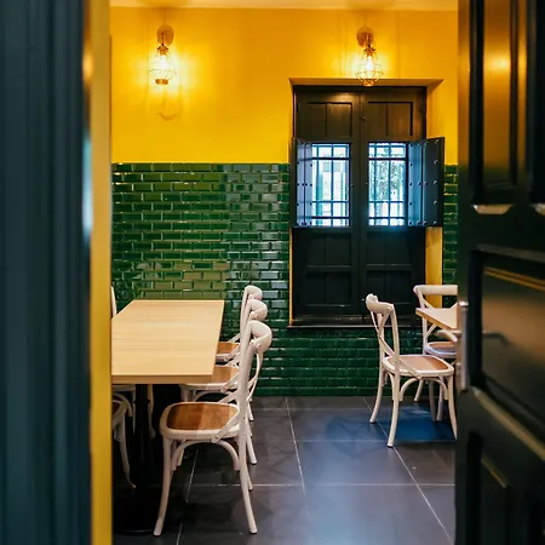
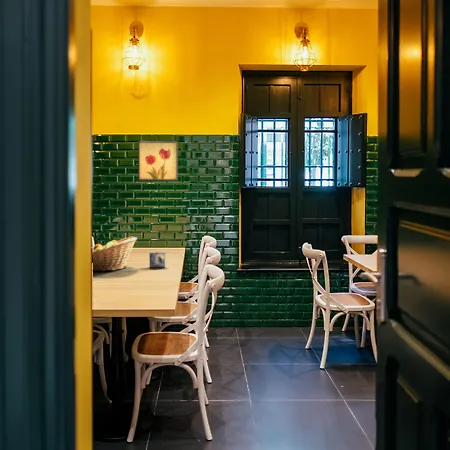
+ small box [149,251,167,269]
+ wall art [137,140,179,182]
+ fruit basket [92,236,138,272]
